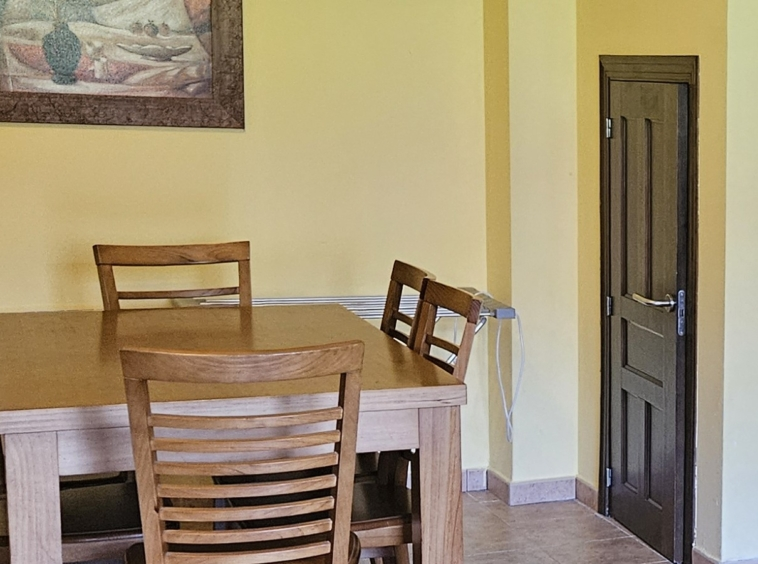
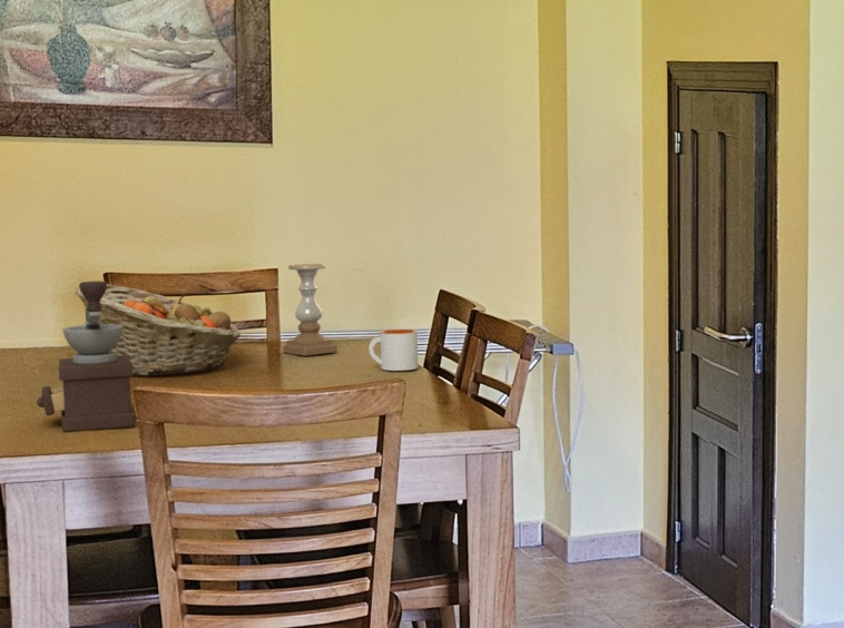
+ candle holder [282,263,338,357]
+ coffee grinder [36,279,136,433]
+ mug [367,328,419,372]
+ fruit basket [73,283,242,376]
